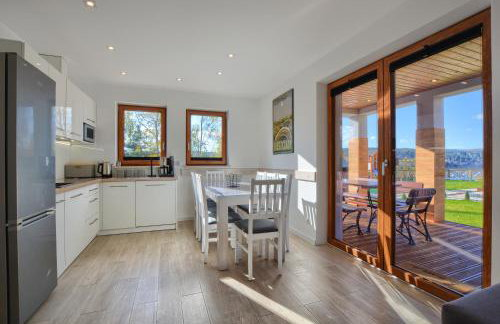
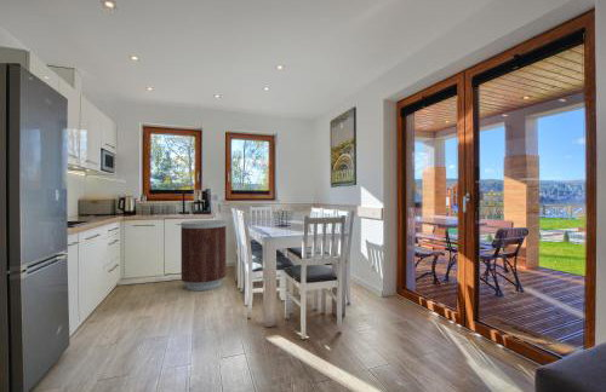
+ trash can [179,219,228,292]
